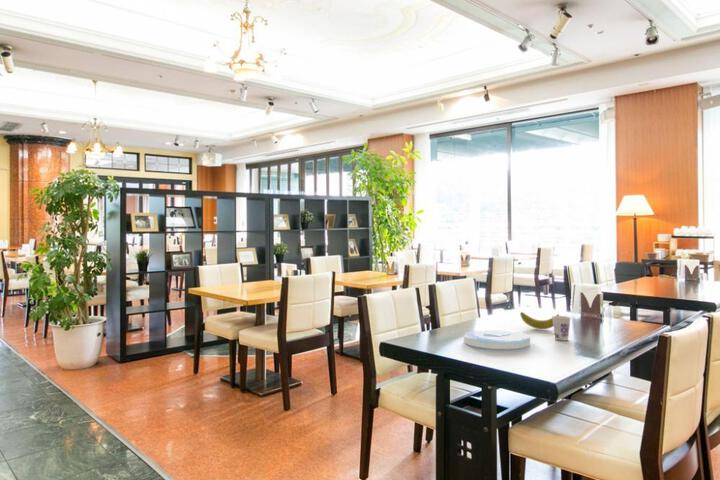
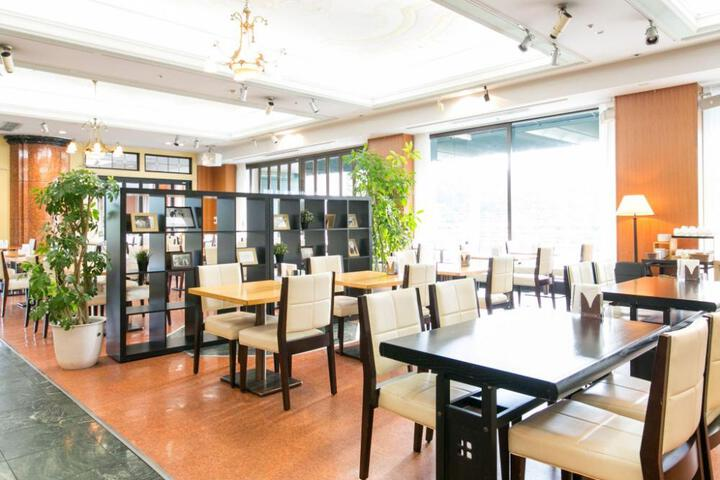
- banana [519,311,560,330]
- cup [551,315,572,341]
- plate [463,329,531,350]
